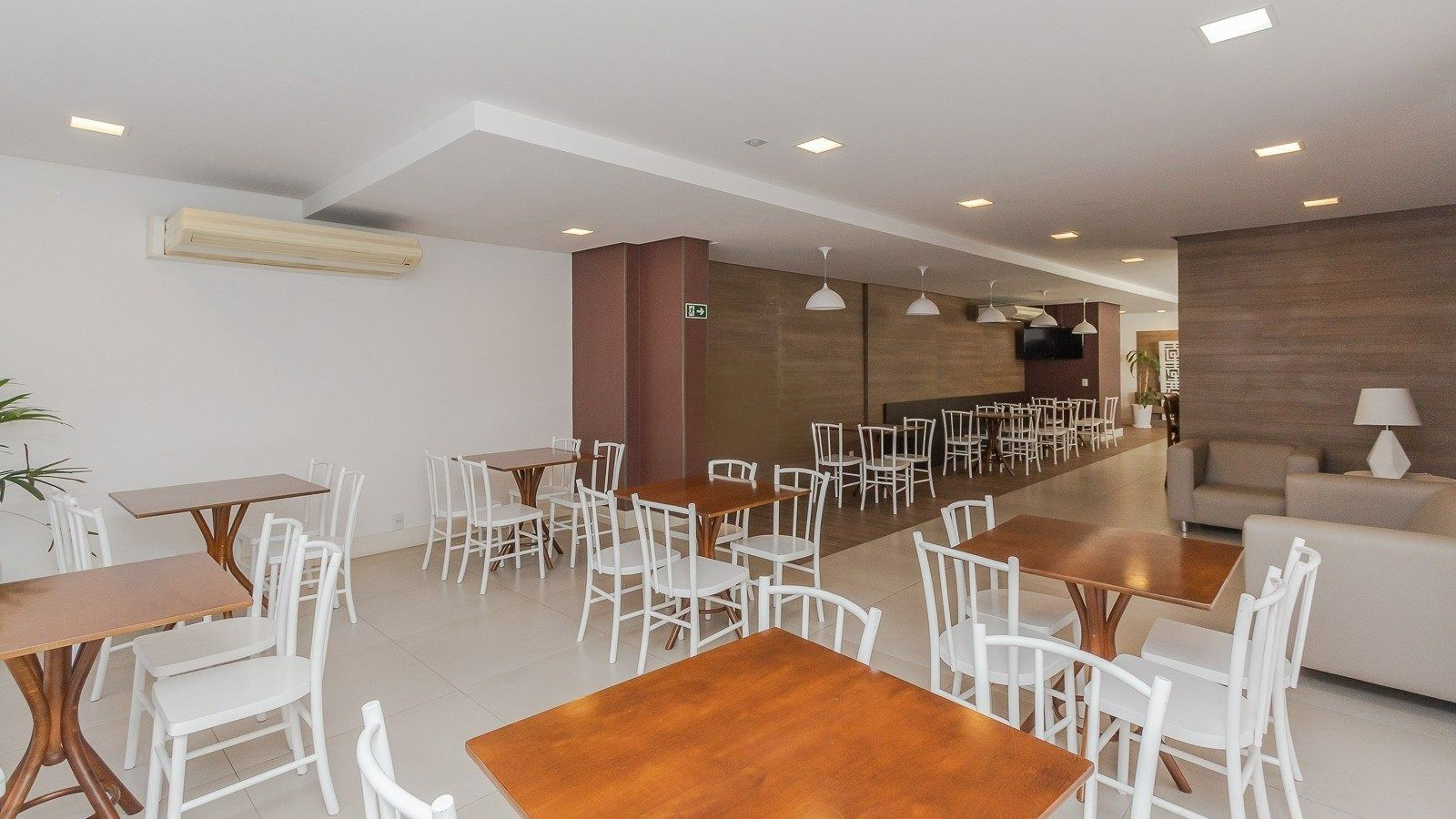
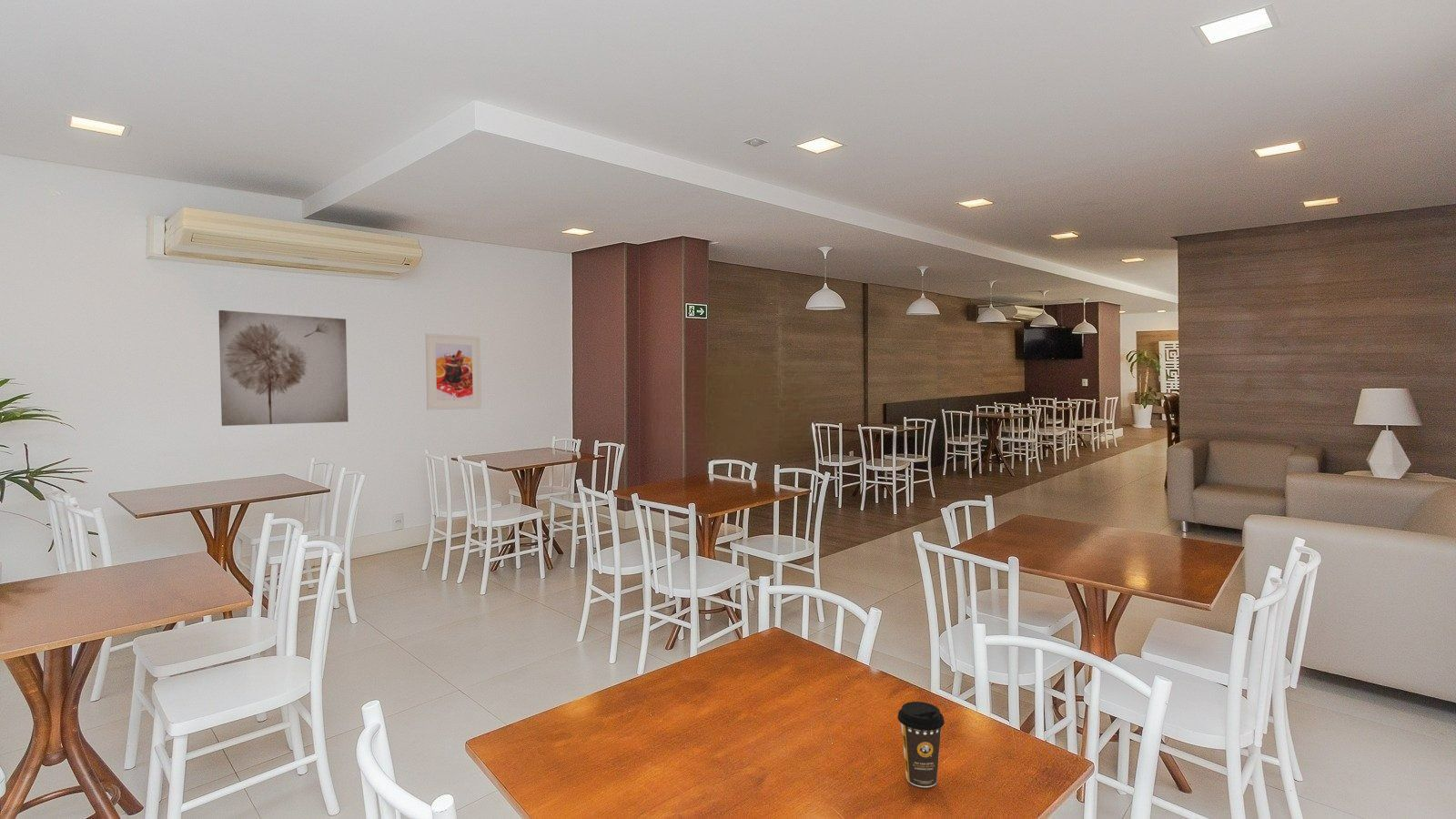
+ coffee cup [896,701,945,788]
+ wall art [217,309,349,427]
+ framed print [425,333,482,410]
